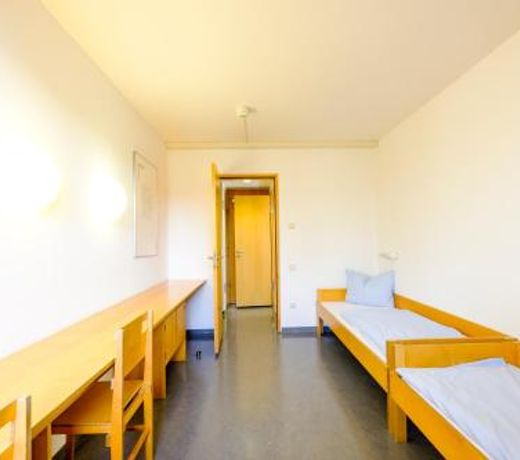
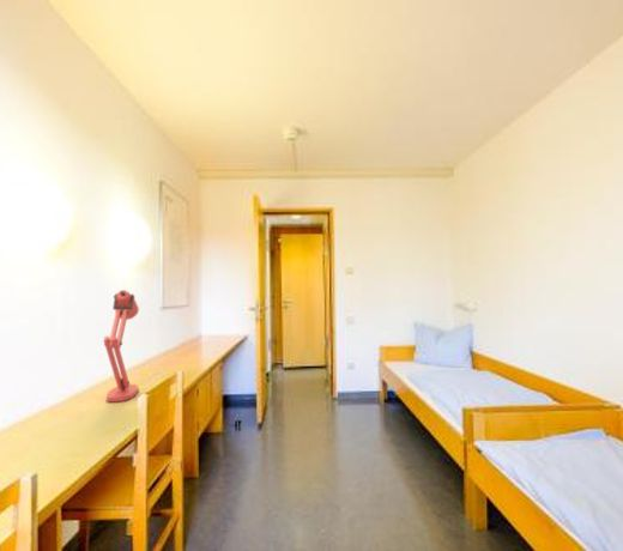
+ desk lamp [103,289,140,402]
